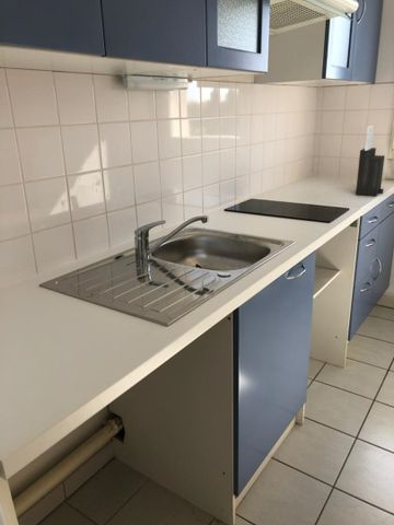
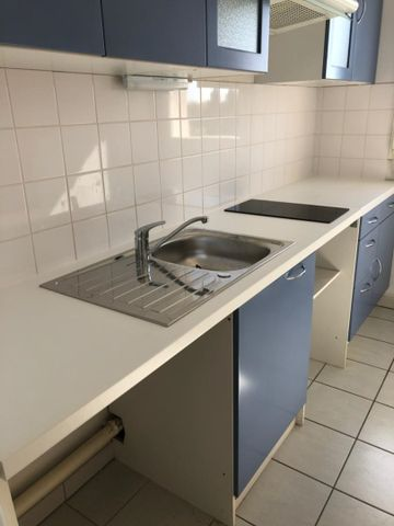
- knife block [355,125,385,197]
